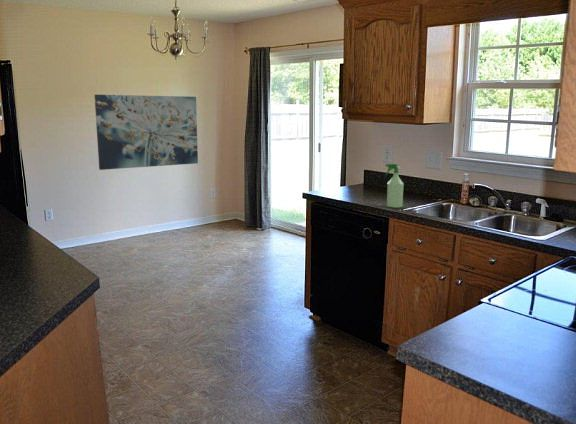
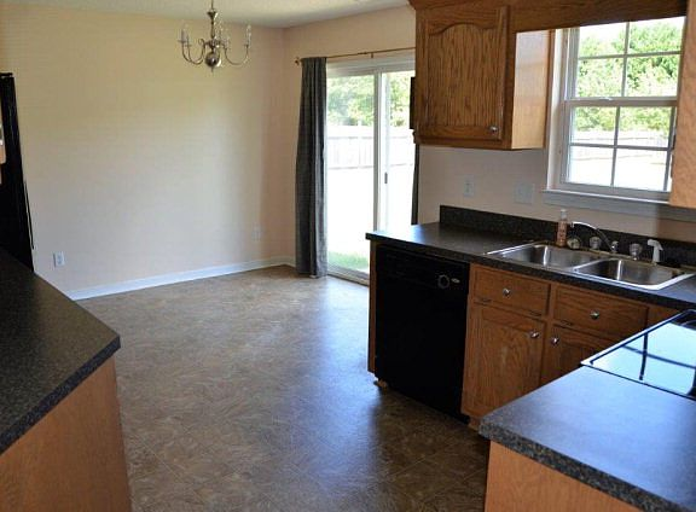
- spray bottle [384,163,405,209]
- wall art [94,94,199,171]
